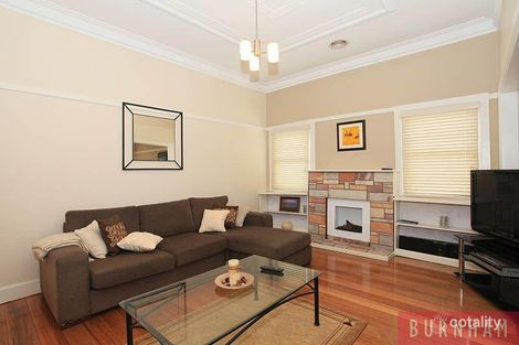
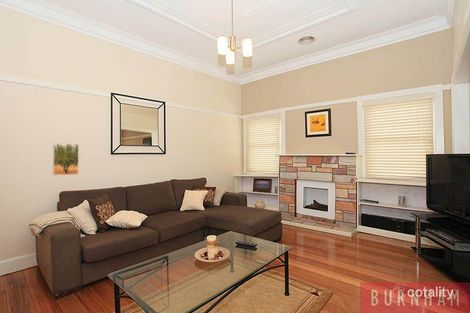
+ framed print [52,142,80,176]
